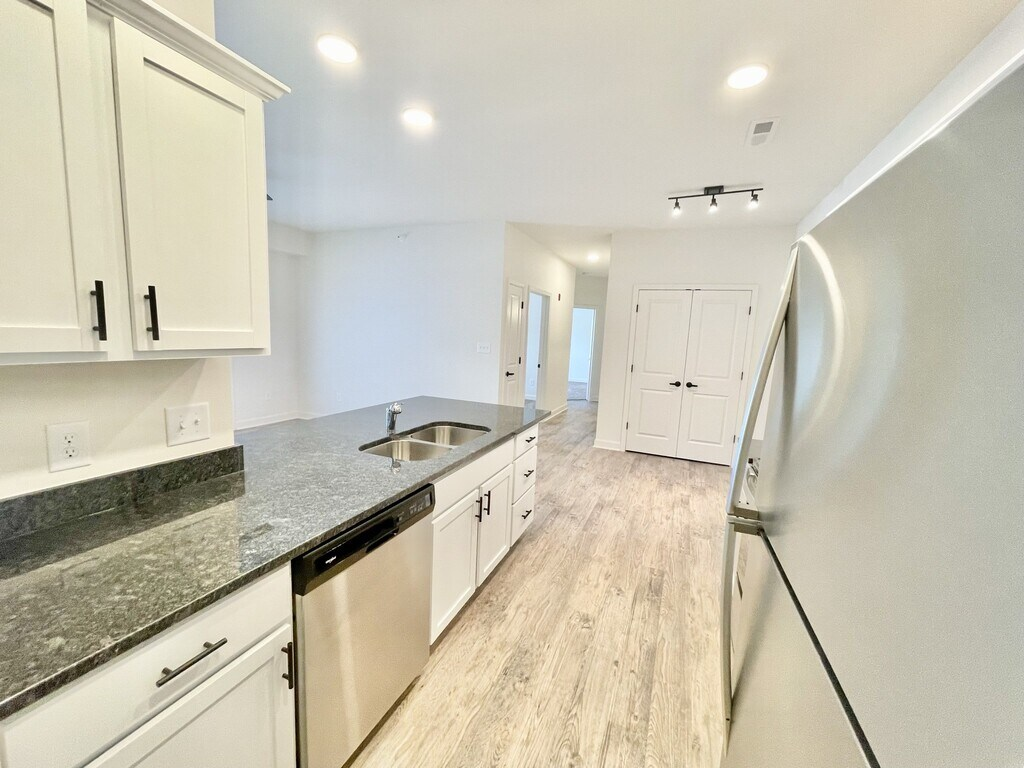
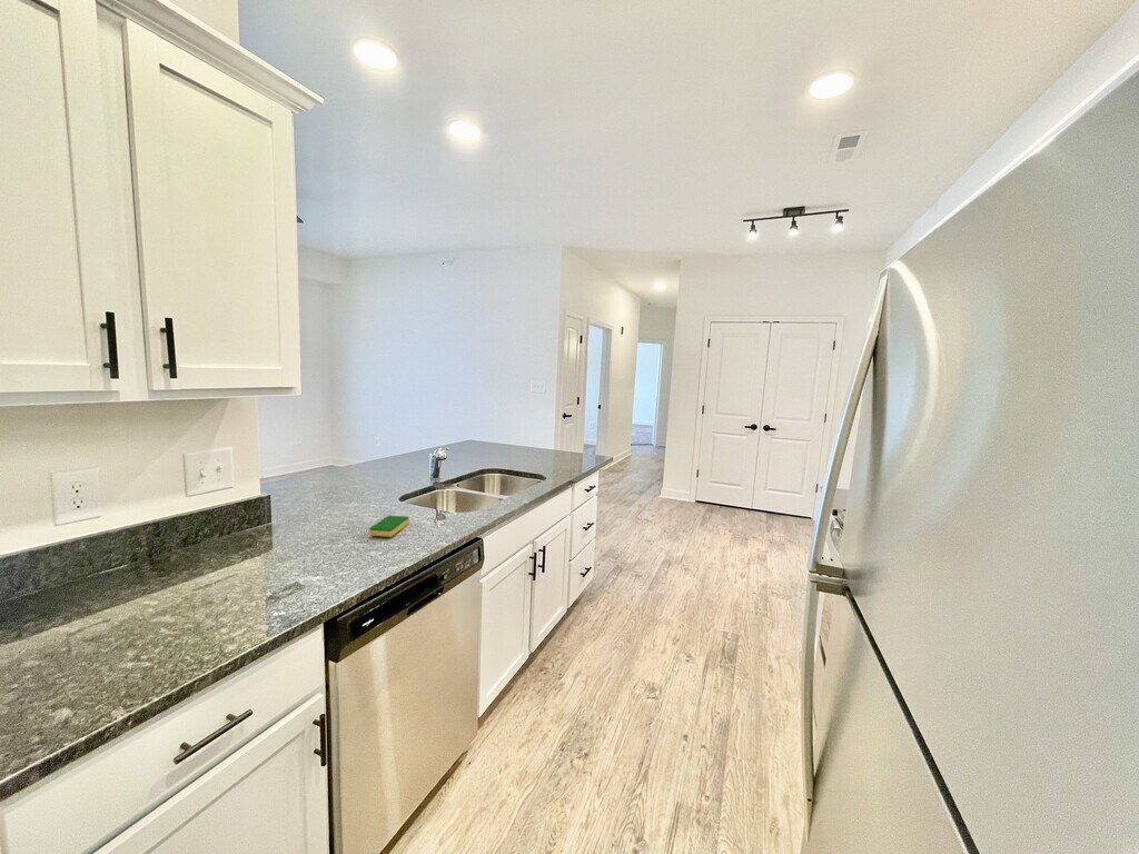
+ dish sponge [368,514,410,538]
